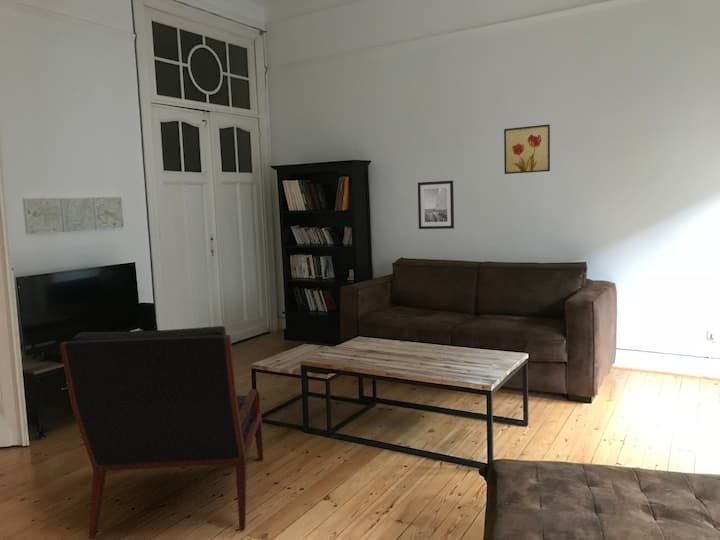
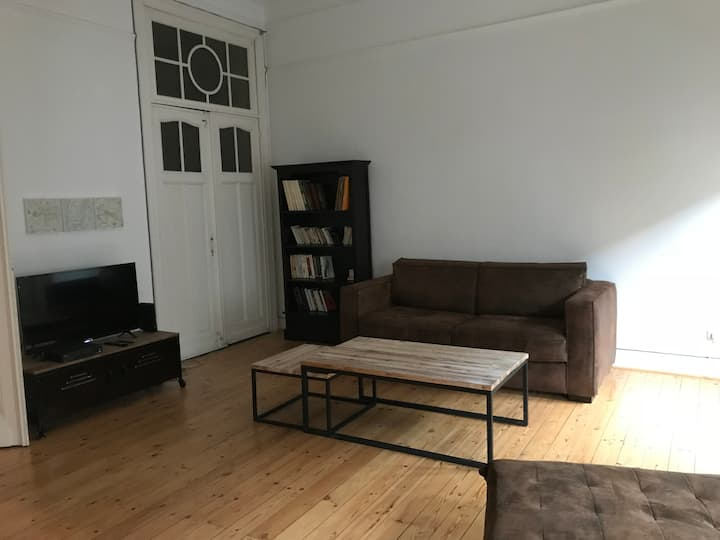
- wall art [503,123,551,175]
- wall art [417,180,455,230]
- armchair [59,325,264,540]
